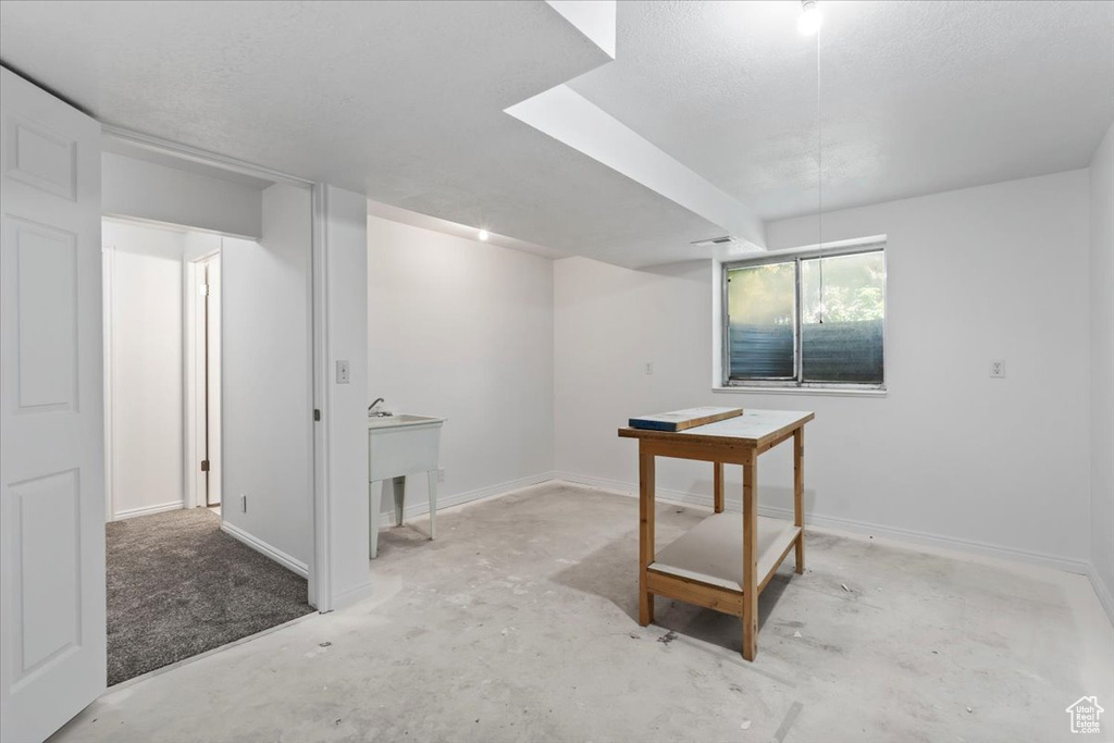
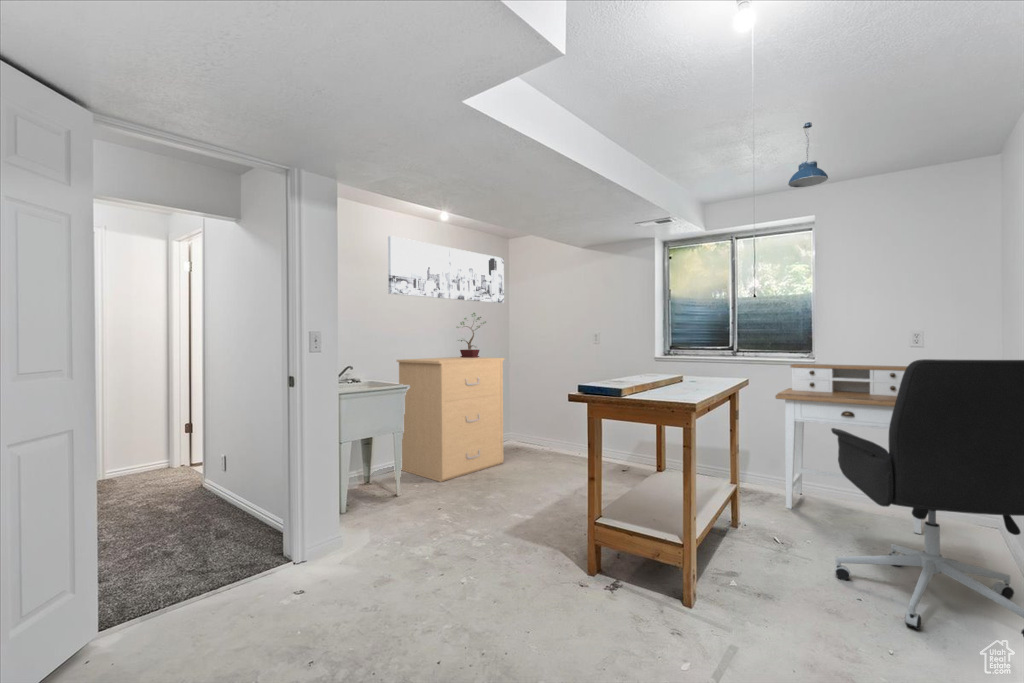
+ office chair [830,358,1024,638]
+ pendant light [787,121,829,188]
+ wall art [387,235,505,304]
+ potted plant [456,312,487,358]
+ desk [774,363,922,535]
+ filing cabinet [396,356,505,483]
